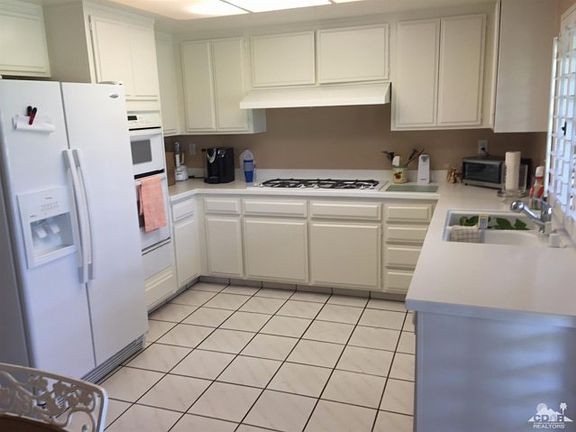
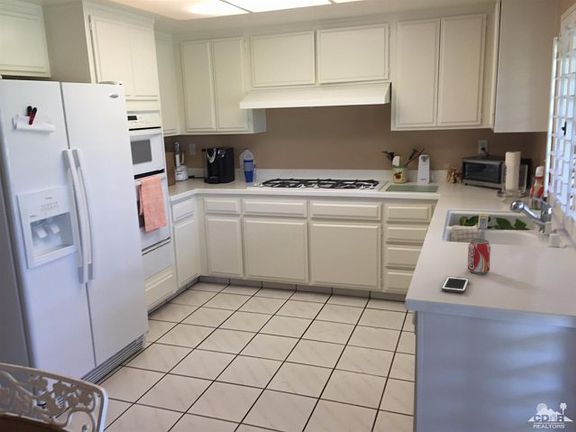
+ cell phone [441,276,470,294]
+ beverage can [467,238,492,275]
